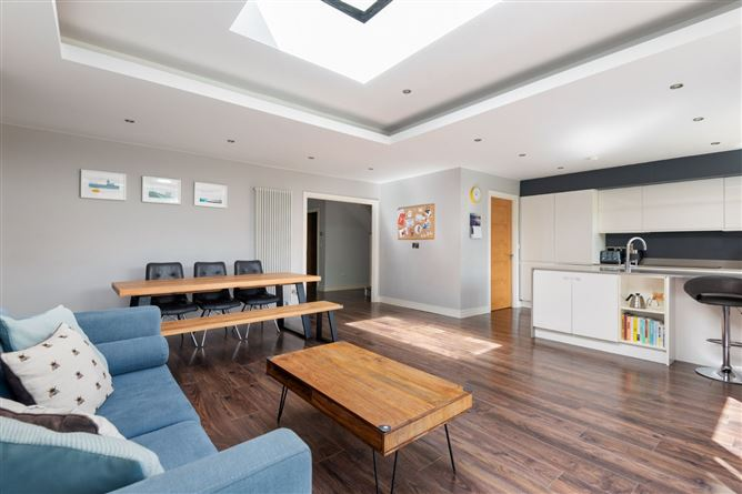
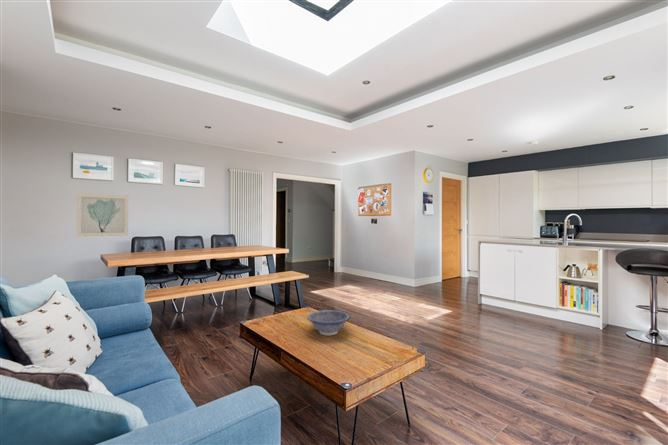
+ wall art [76,192,129,238]
+ decorative bowl [306,309,351,336]
